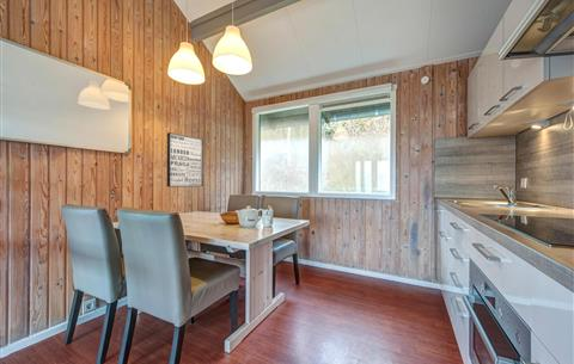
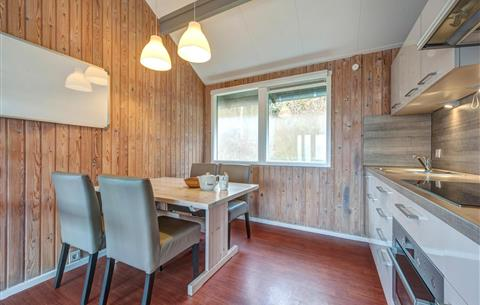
- wall art [166,131,204,189]
